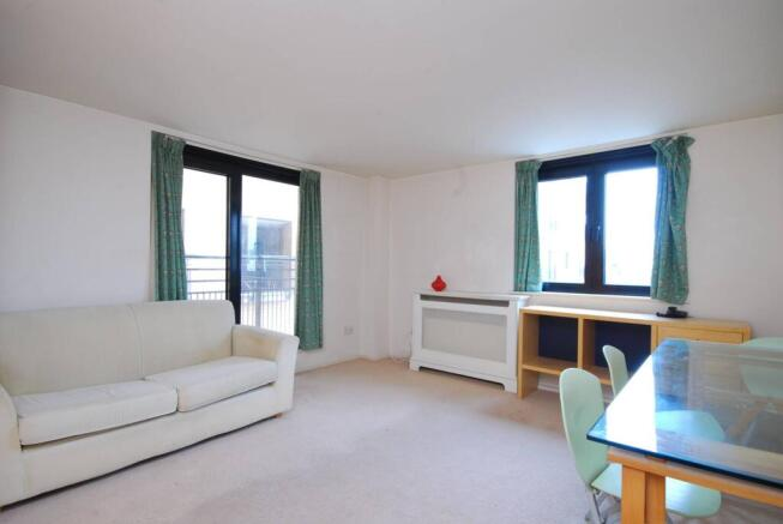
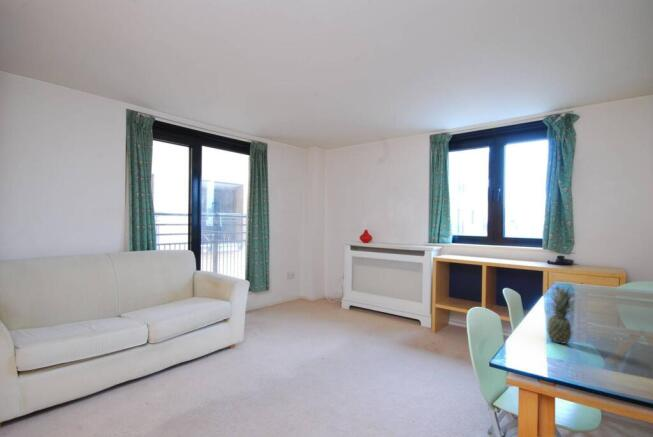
+ fruit [546,284,575,345]
